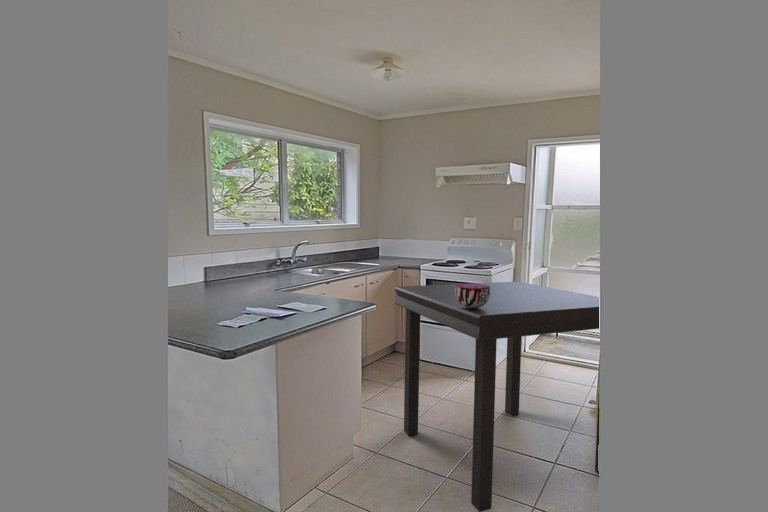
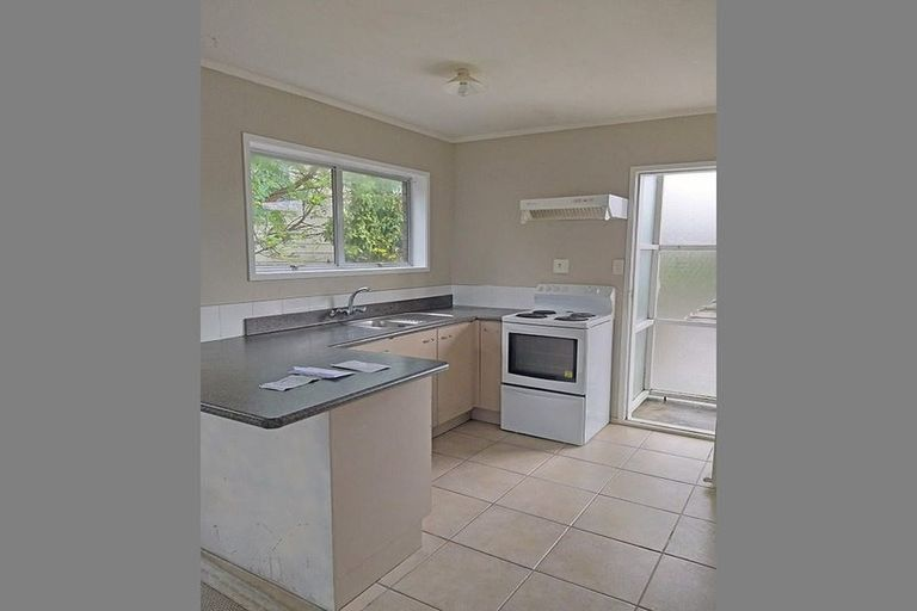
- decorative bowl [455,283,490,308]
- dining table [393,281,600,512]
